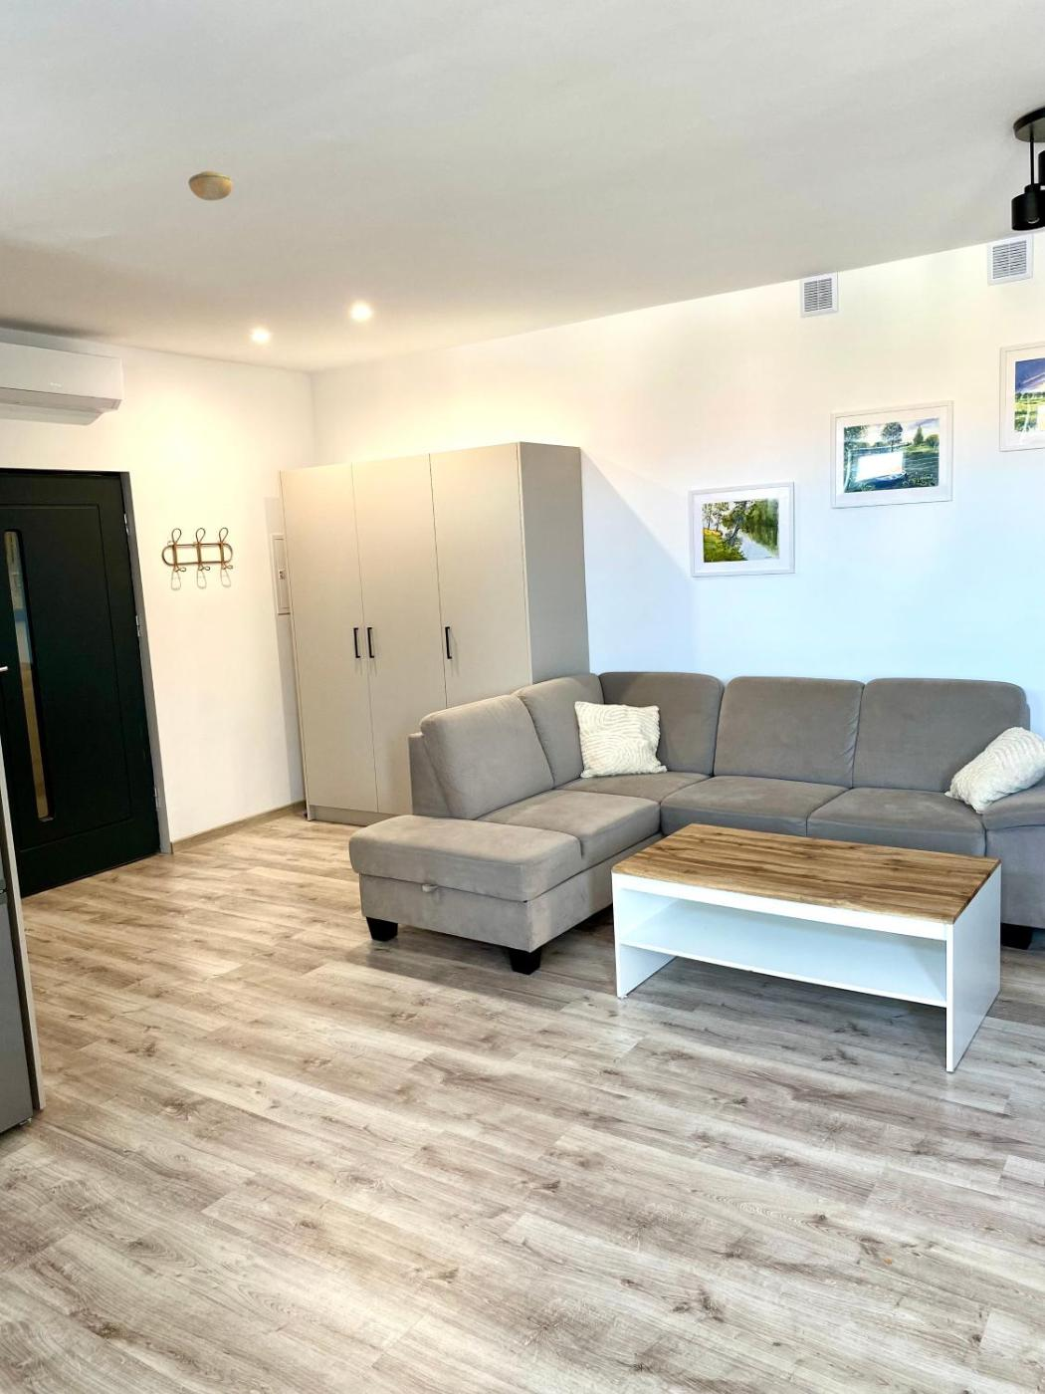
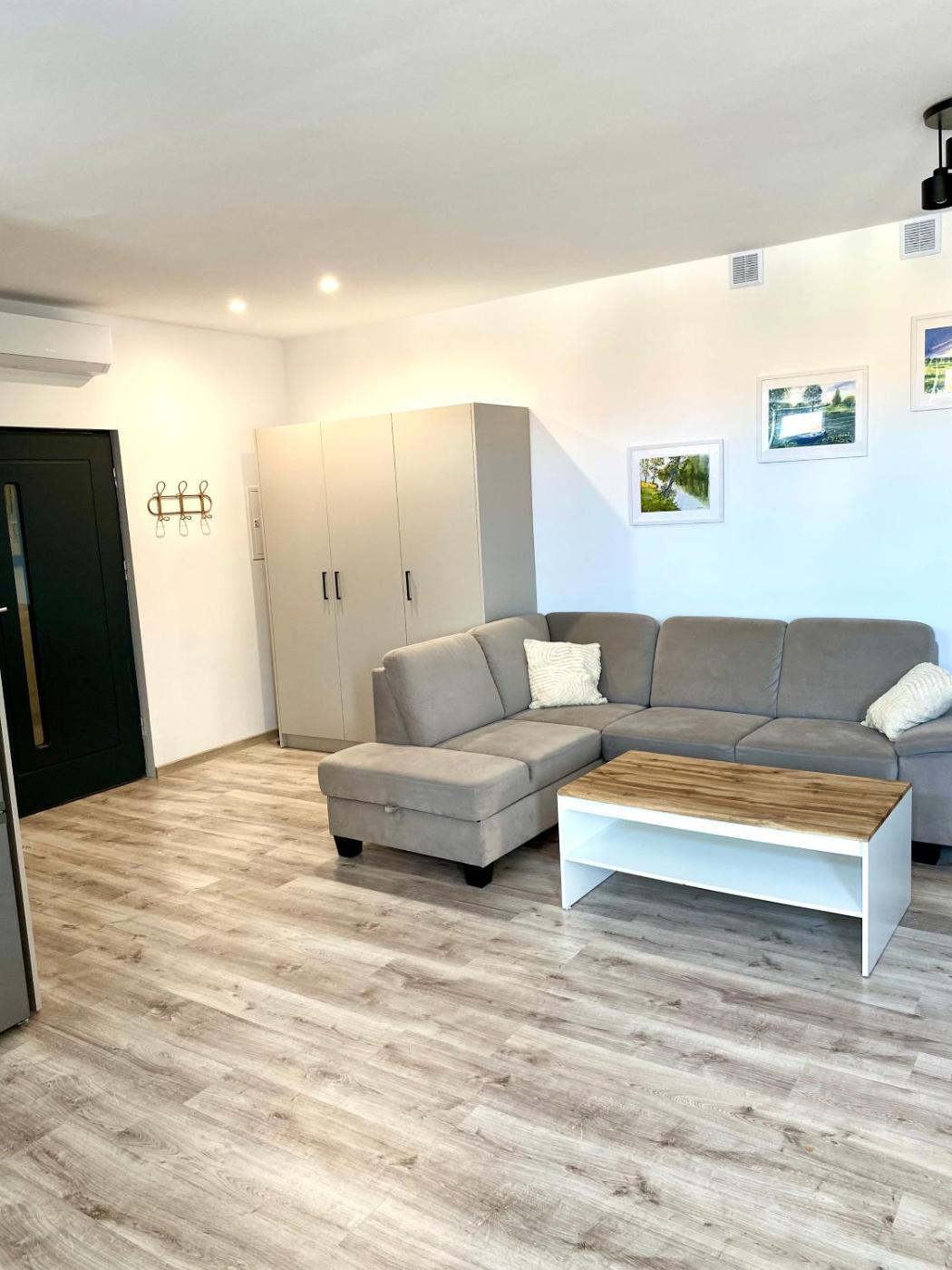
- smoke detector [187,170,234,201]
